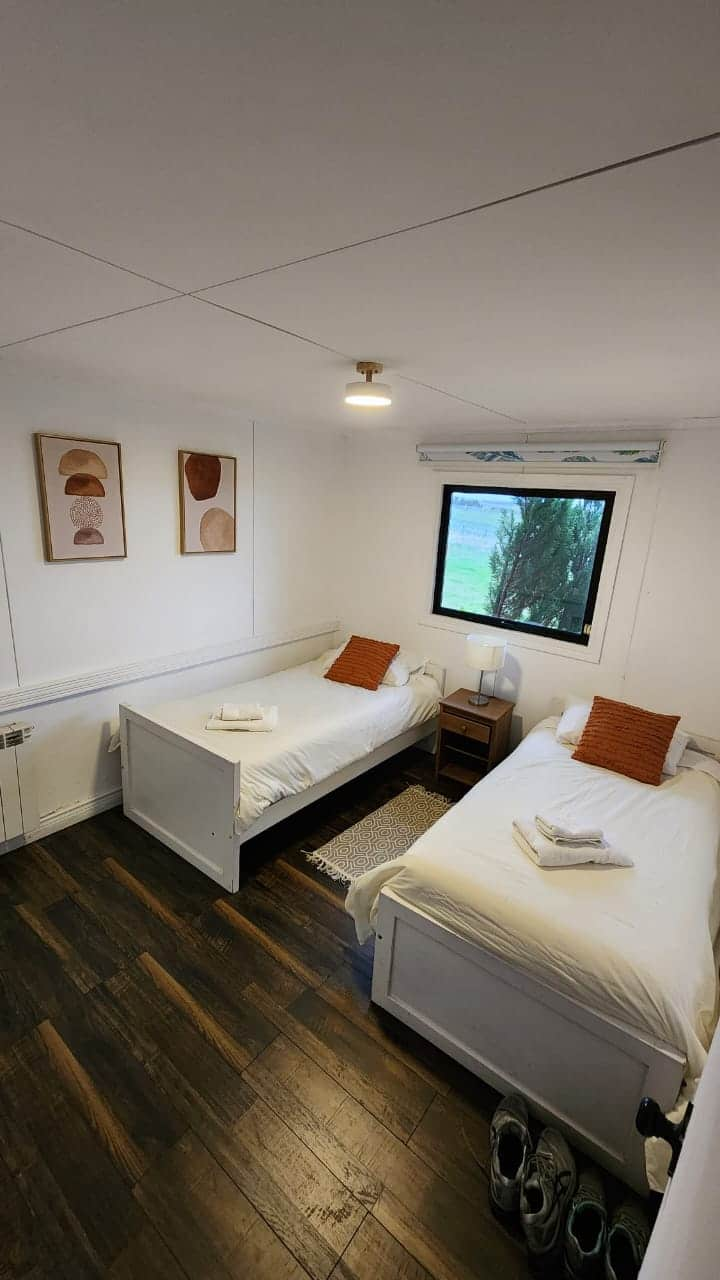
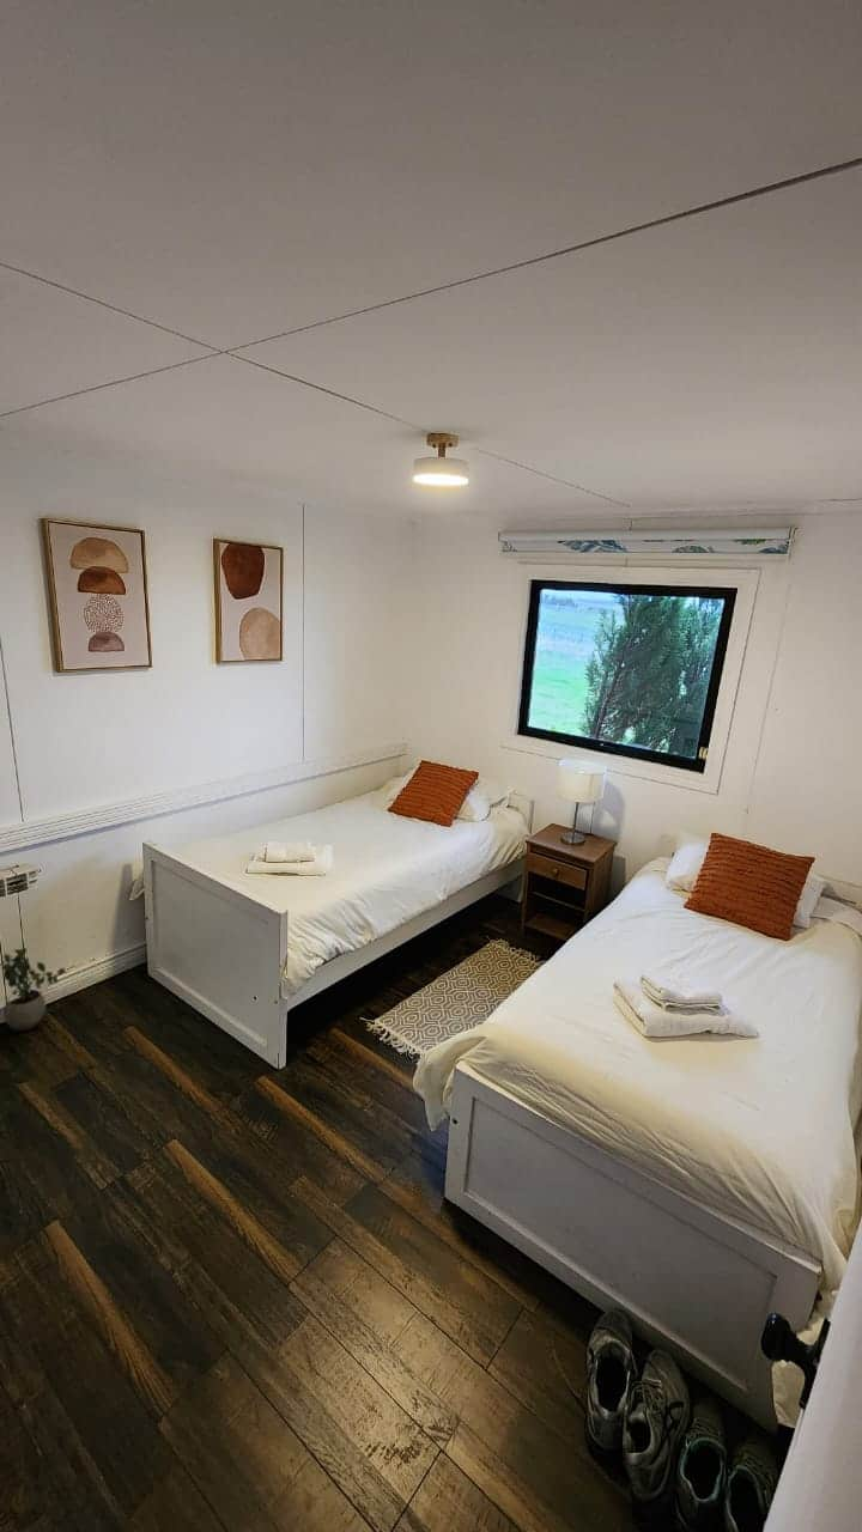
+ potted plant [0,947,66,1033]
